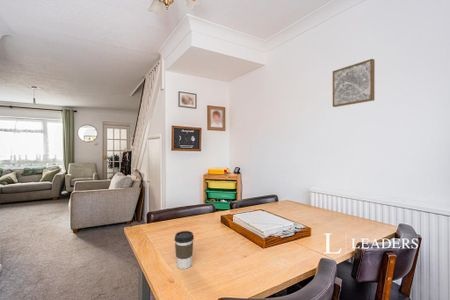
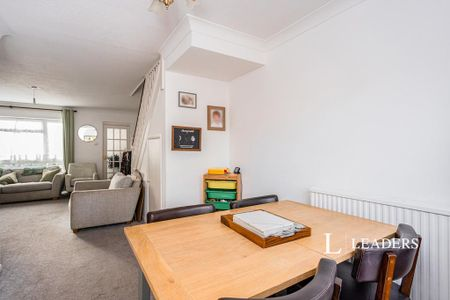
- wall art [332,58,376,108]
- coffee cup [173,230,195,270]
